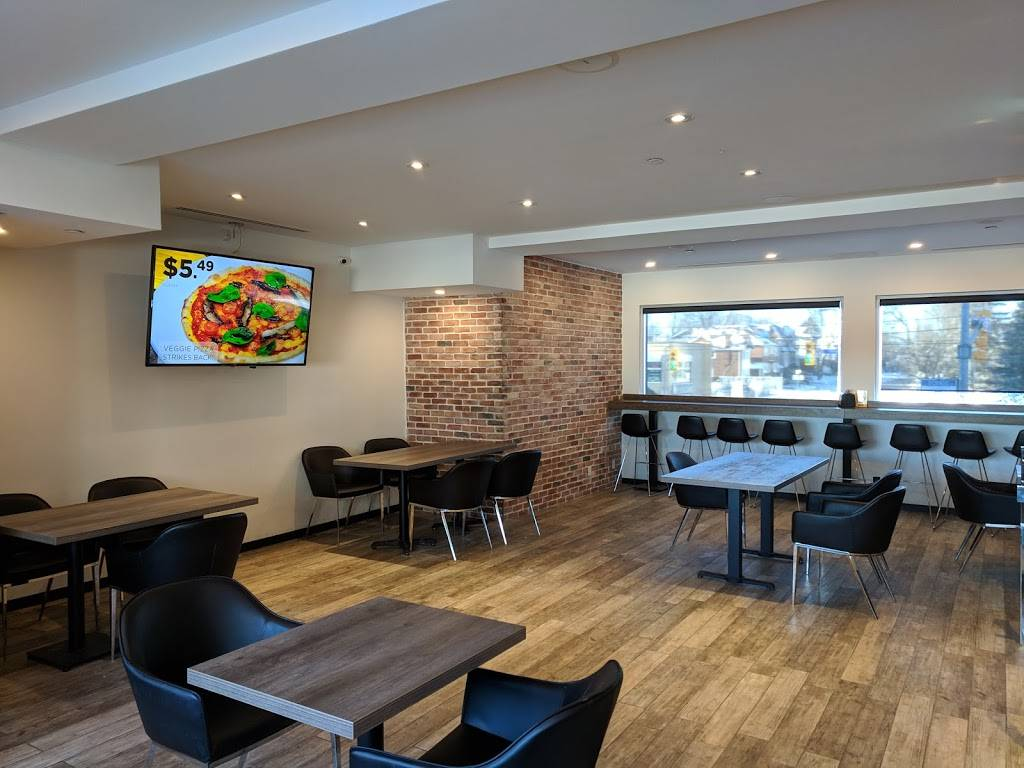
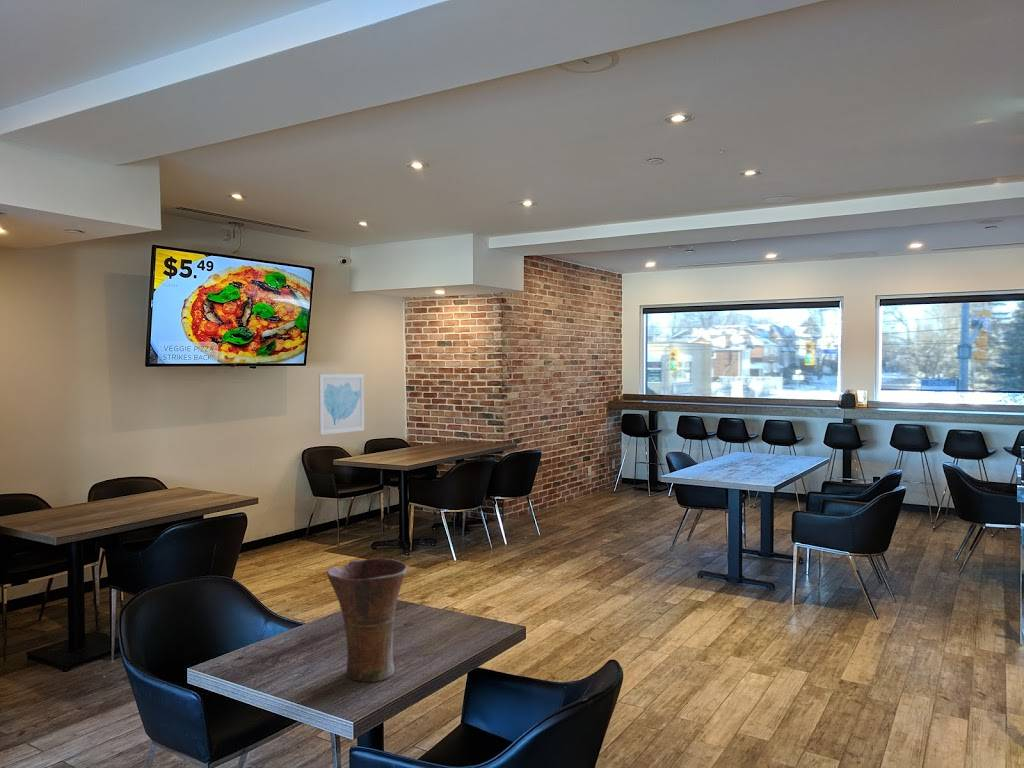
+ vase [326,558,409,683]
+ wall art [318,373,365,436]
